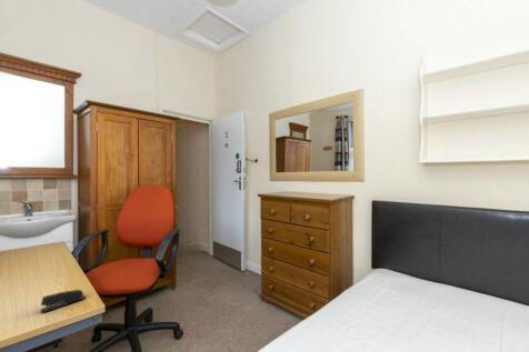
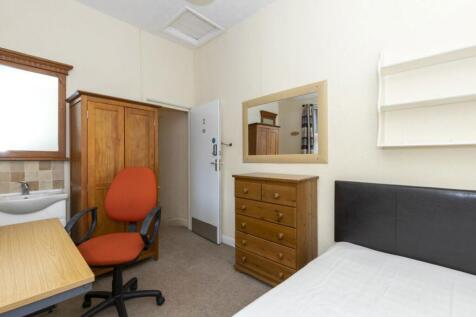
- stapler [39,289,87,313]
